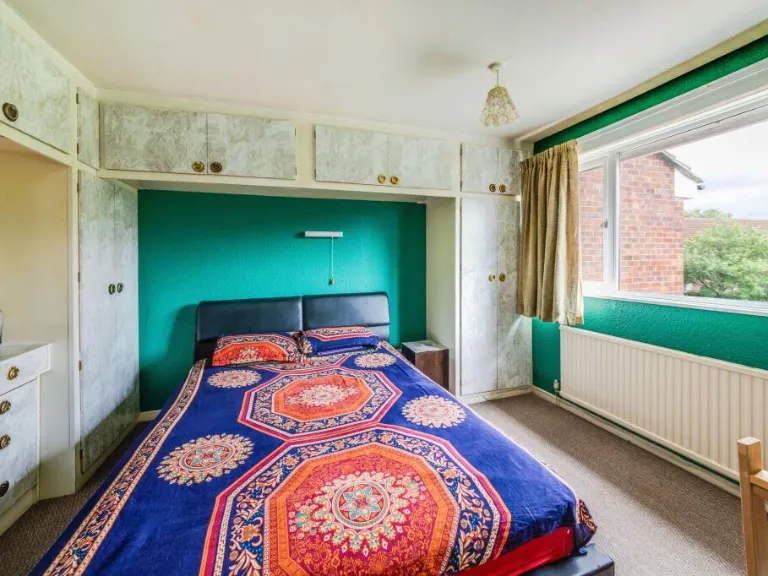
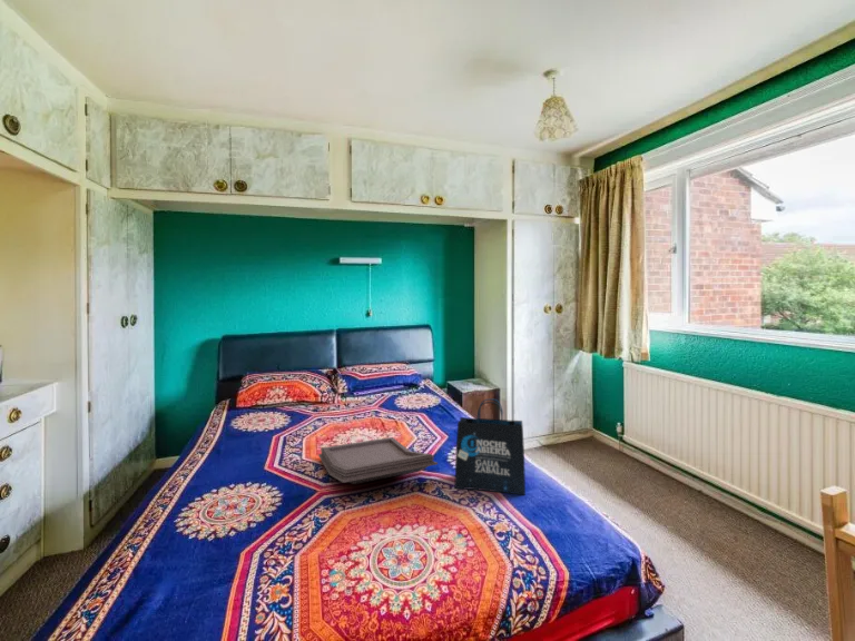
+ tote bag [453,398,527,496]
+ serving tray [317,436,439,485]
